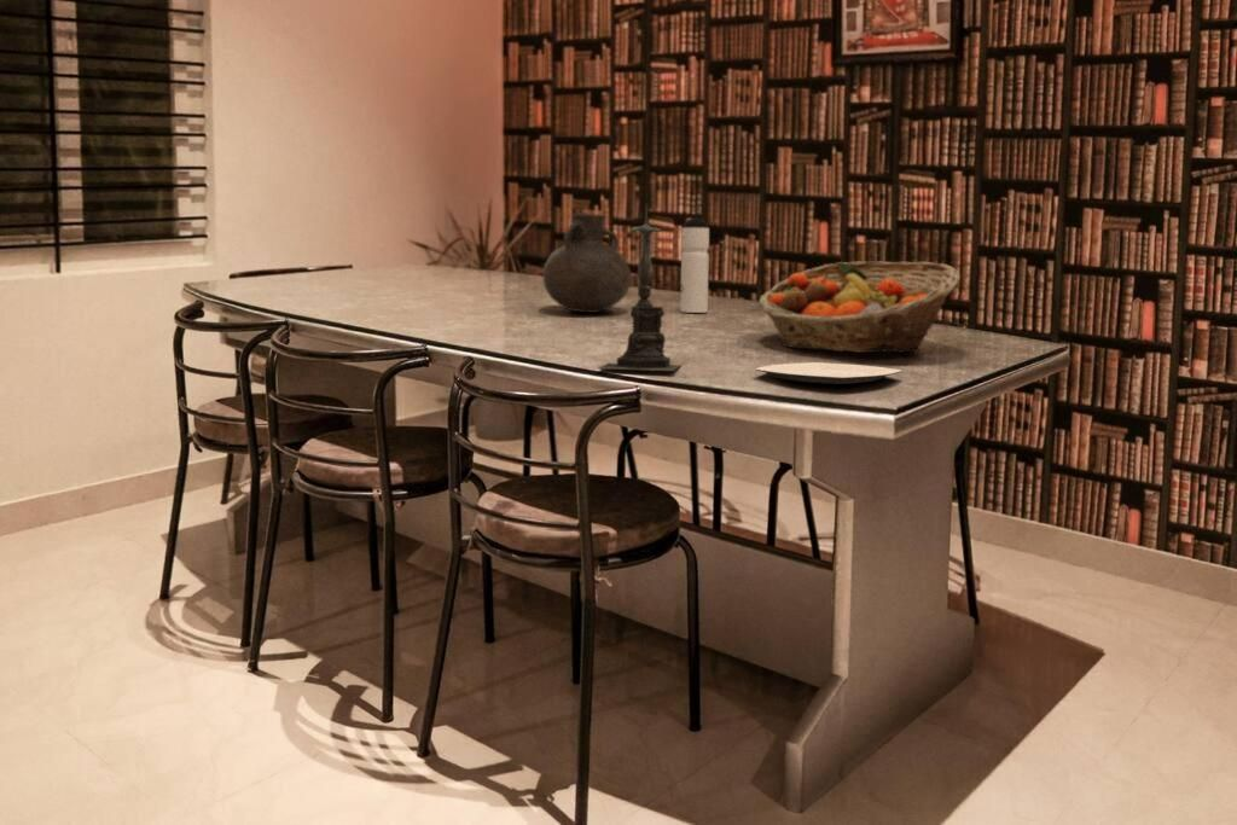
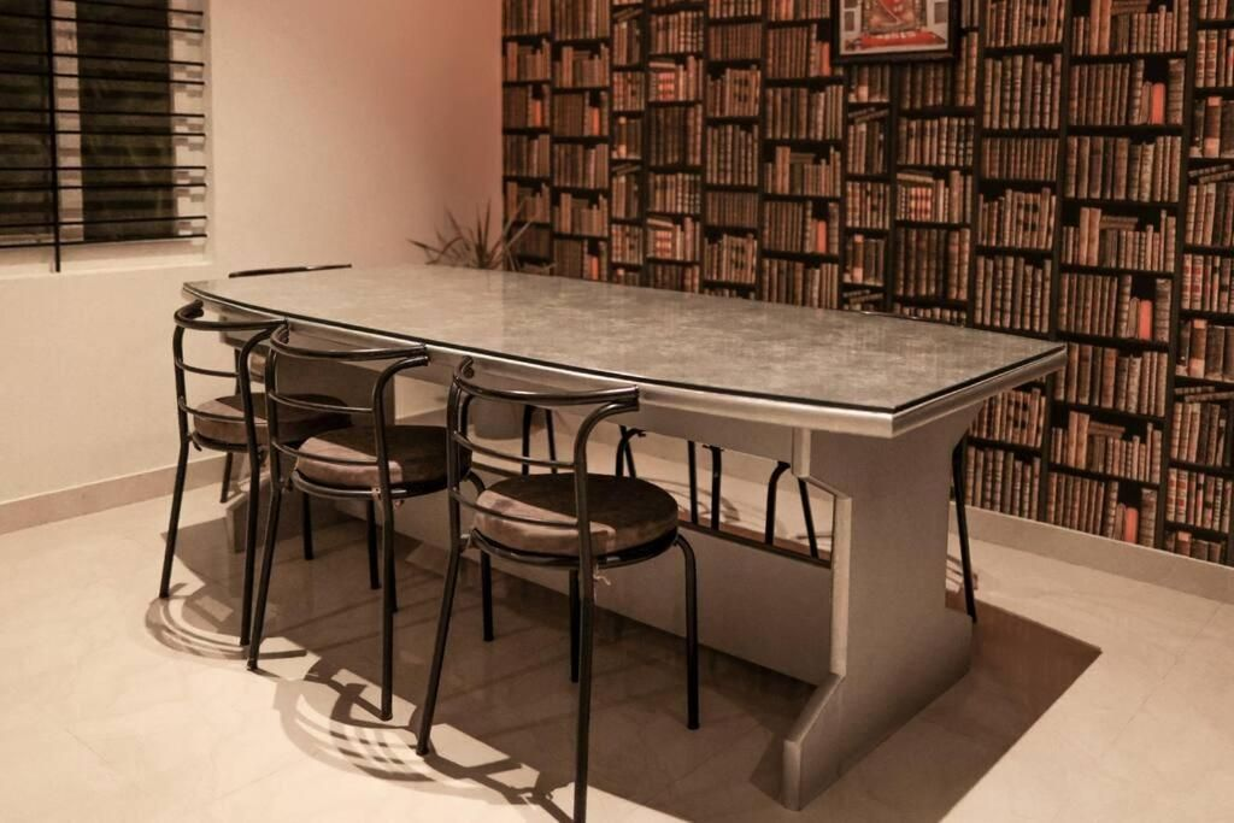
- vase [541,213,632,314]
- plate [754,361,902,385]
- candle holder [598,203,683,372]
- water bottle [679,214,710,314]
- fruit basket [757,261,962,354]
